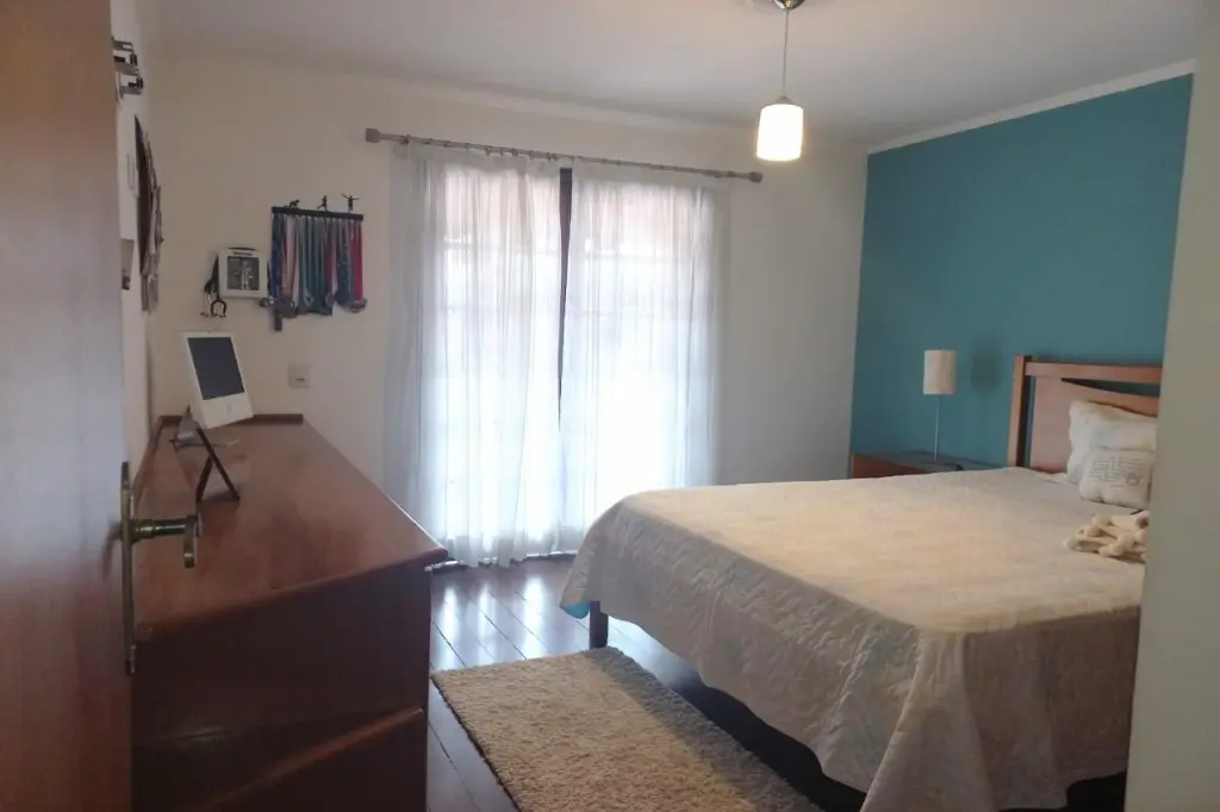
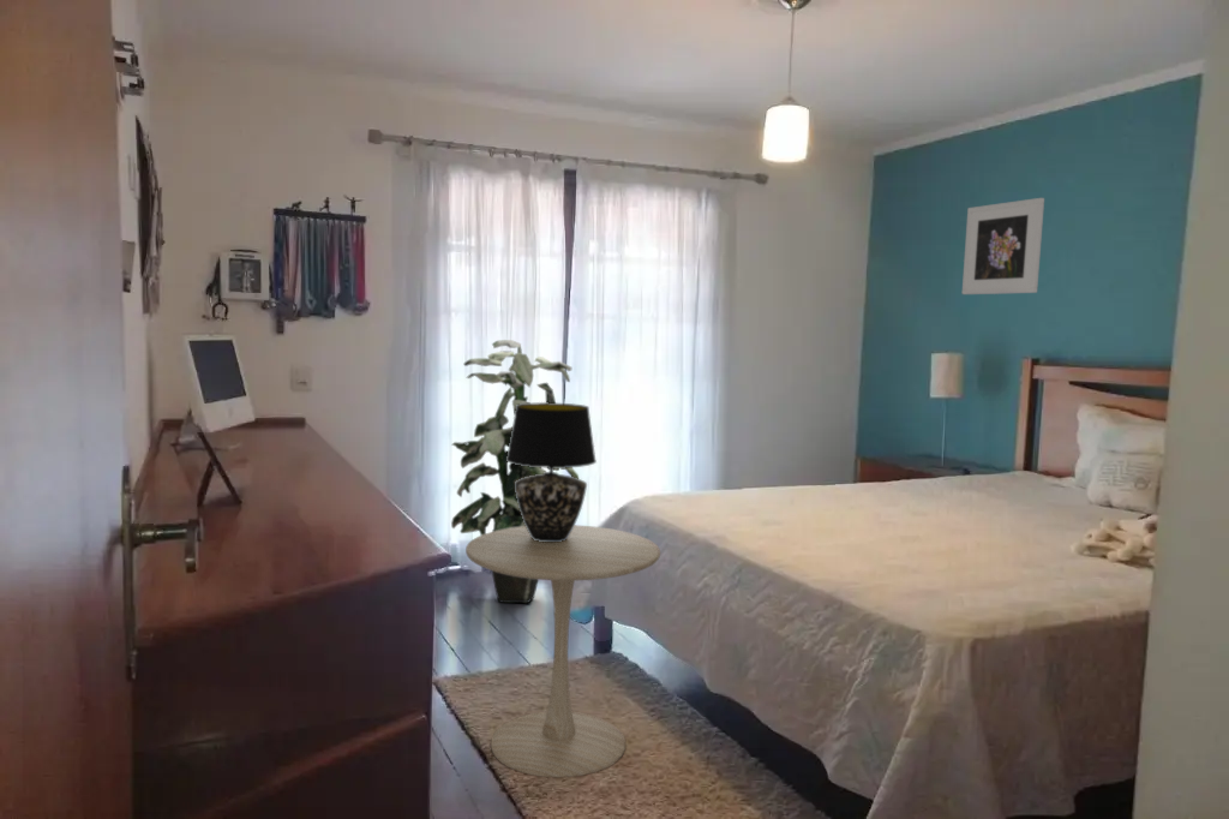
+ side table [464,524,661,778]
+ table lamp [506,401,598,542]
+ indoor plant [450,339,580,604]
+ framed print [961,197,1045,295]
